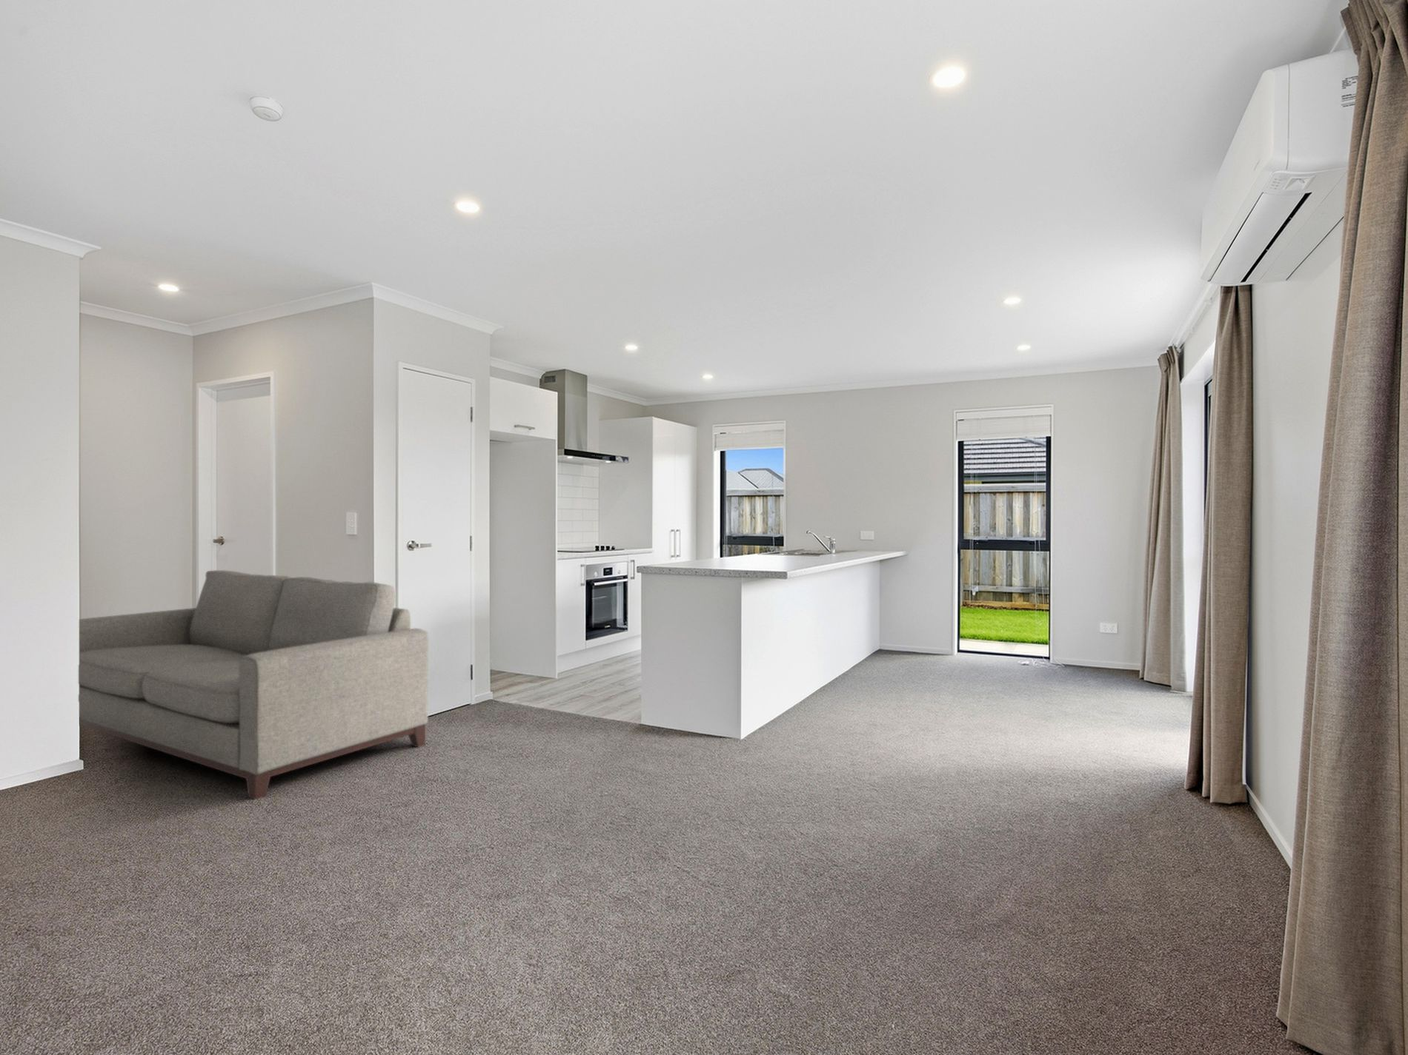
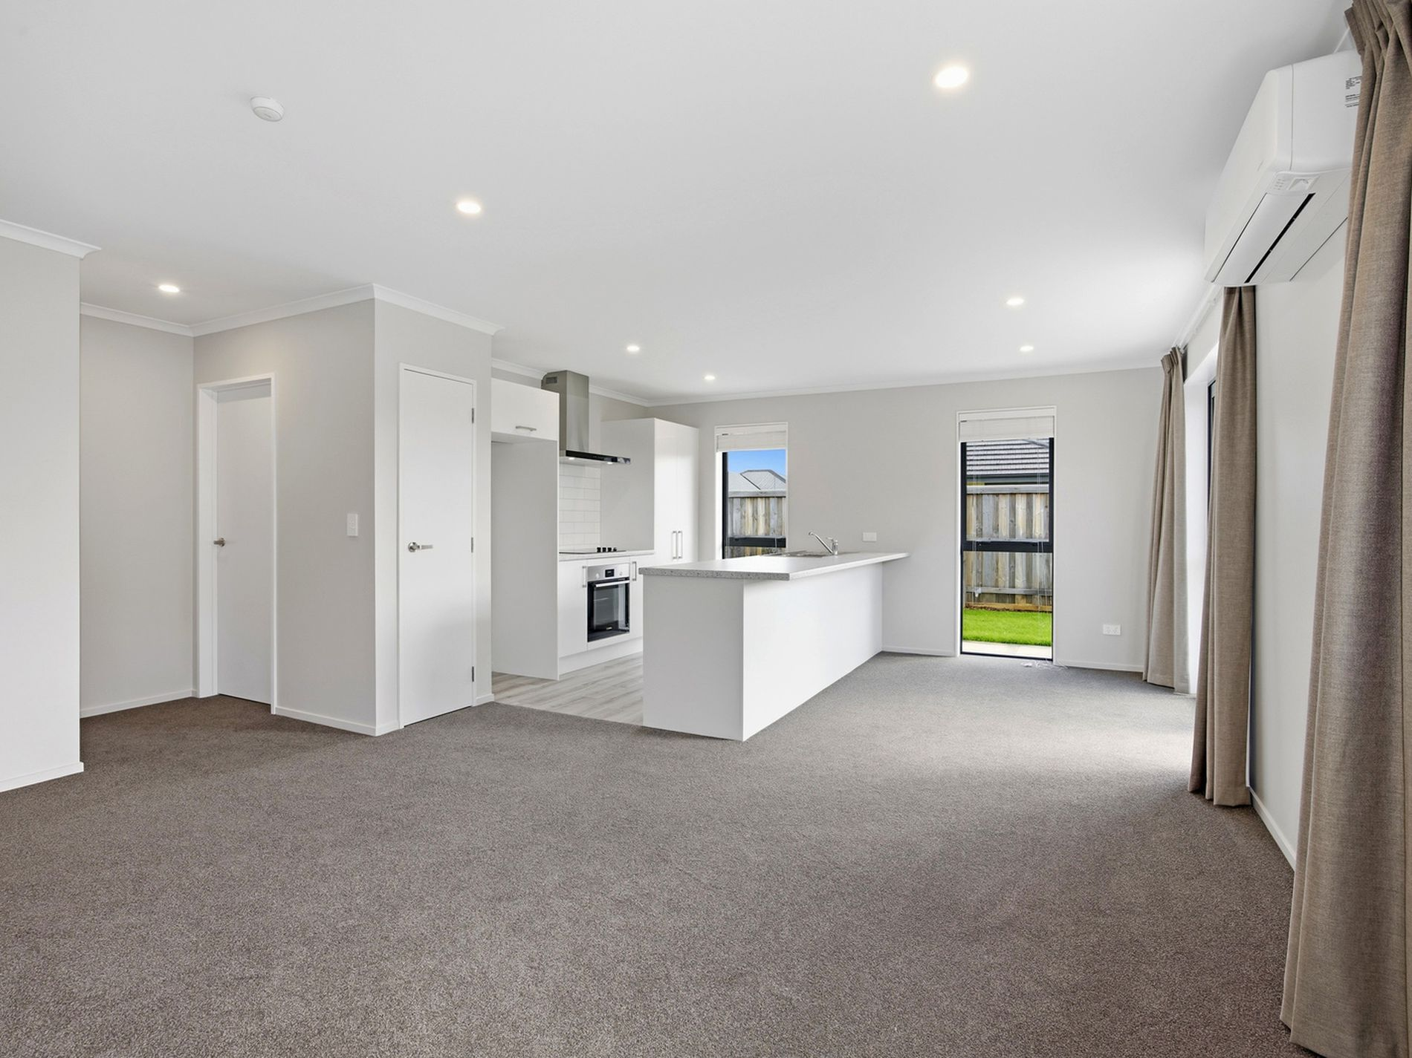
- sofa [78,570,429,800]
